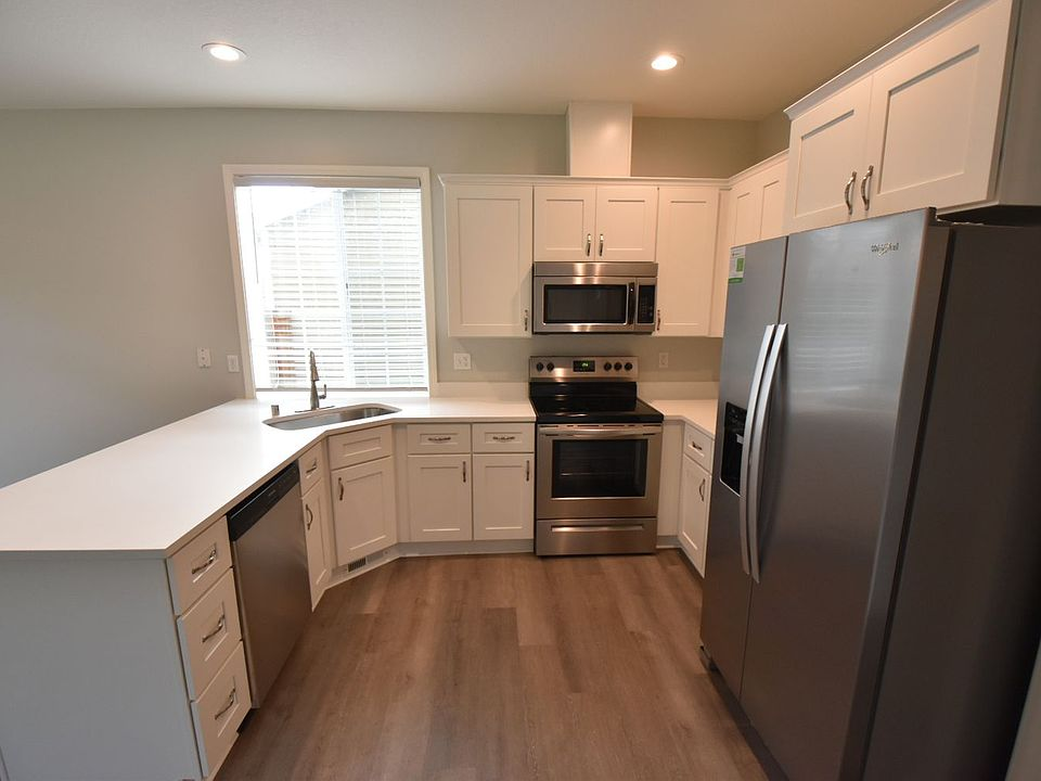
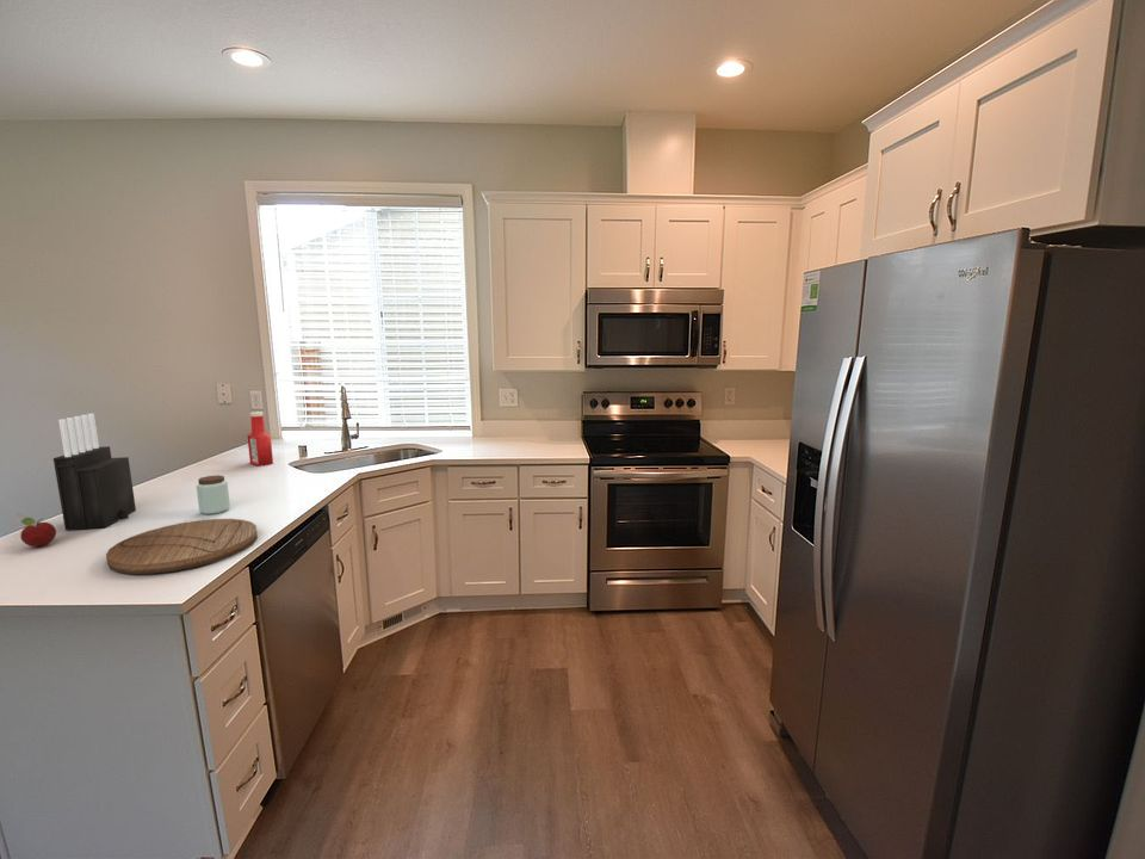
+ fruit [13,512,57,548]
+ soap bottle [246,410,274,468]
+ peanut butter [196,474,231,515]
+ cutting board [105,518,259,575]
+ knife block [52,413,137,531]
